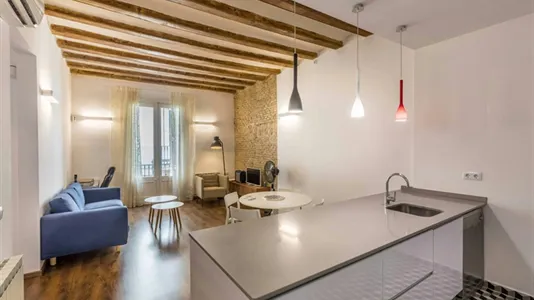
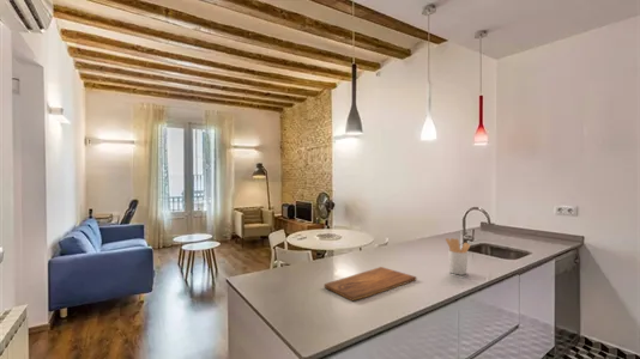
+ utensil holder [445,237,471,276]
+ cutting board [324,266,417,302]
